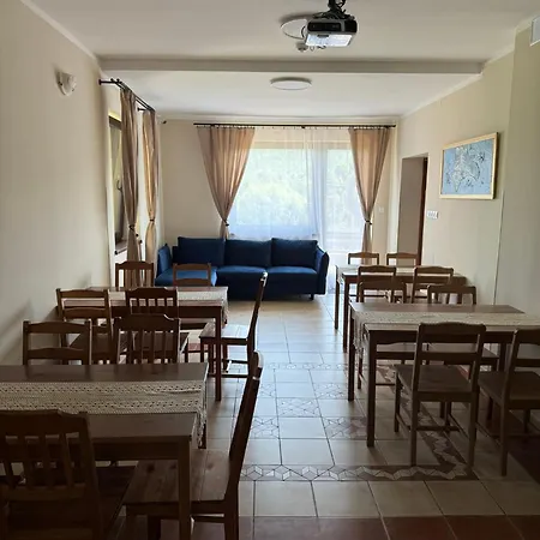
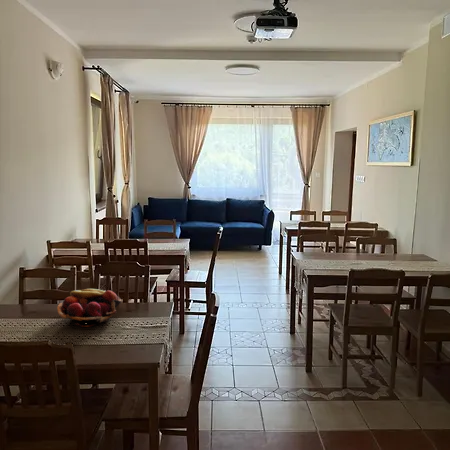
+ fruit basket [56,288,123,328]
